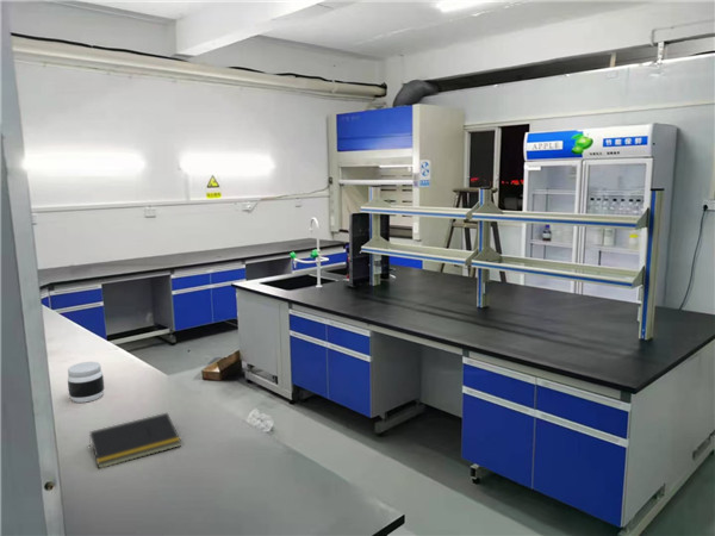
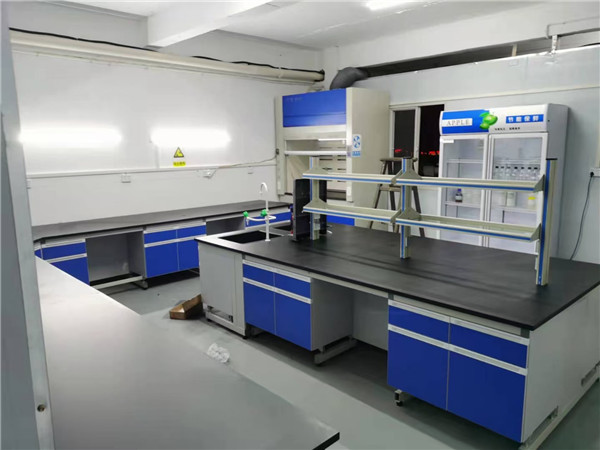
- notepad [88,412,182,469]
- jar [67,361,105,404]
